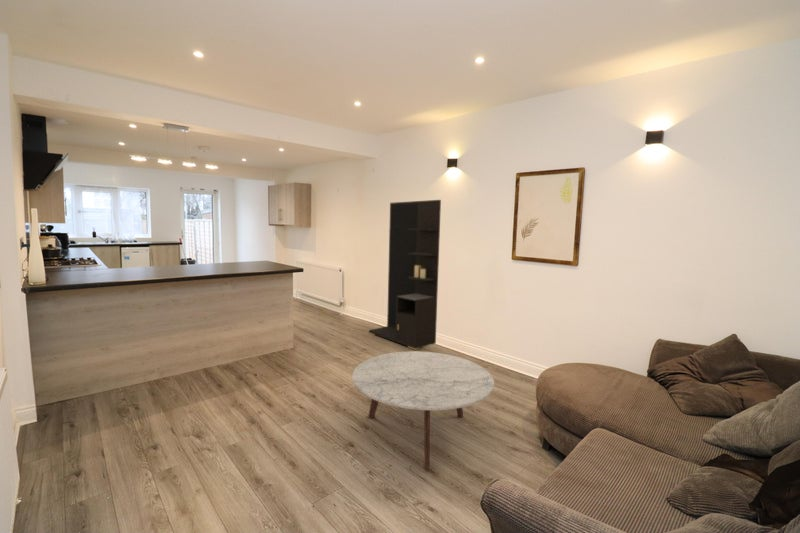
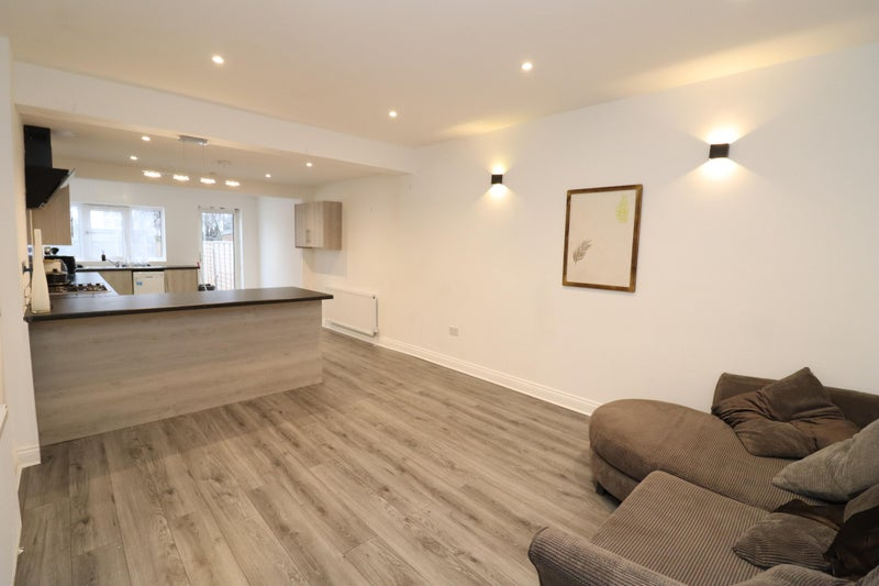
- coffee table [351,350,495,471]
- storage cabinet [368,199,442,351]
